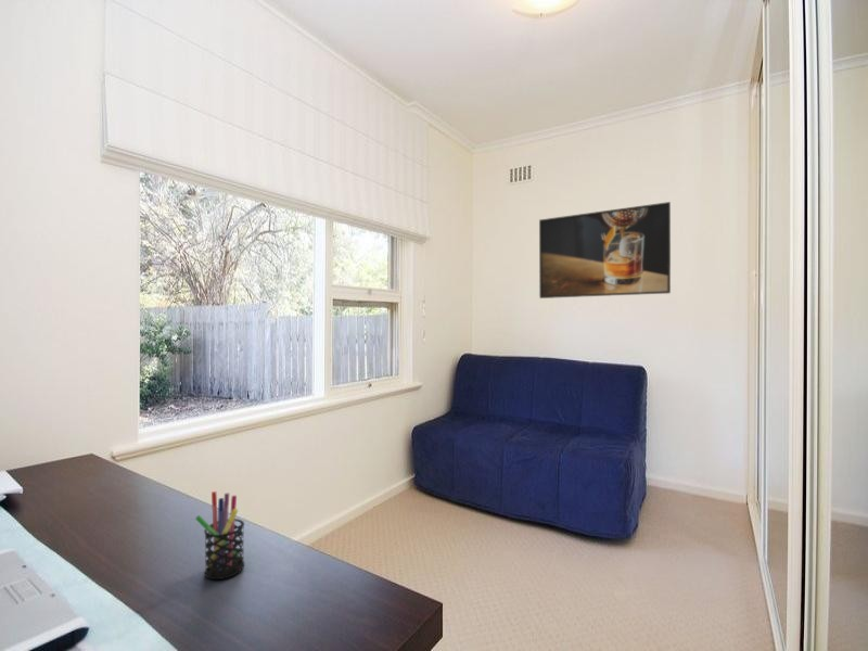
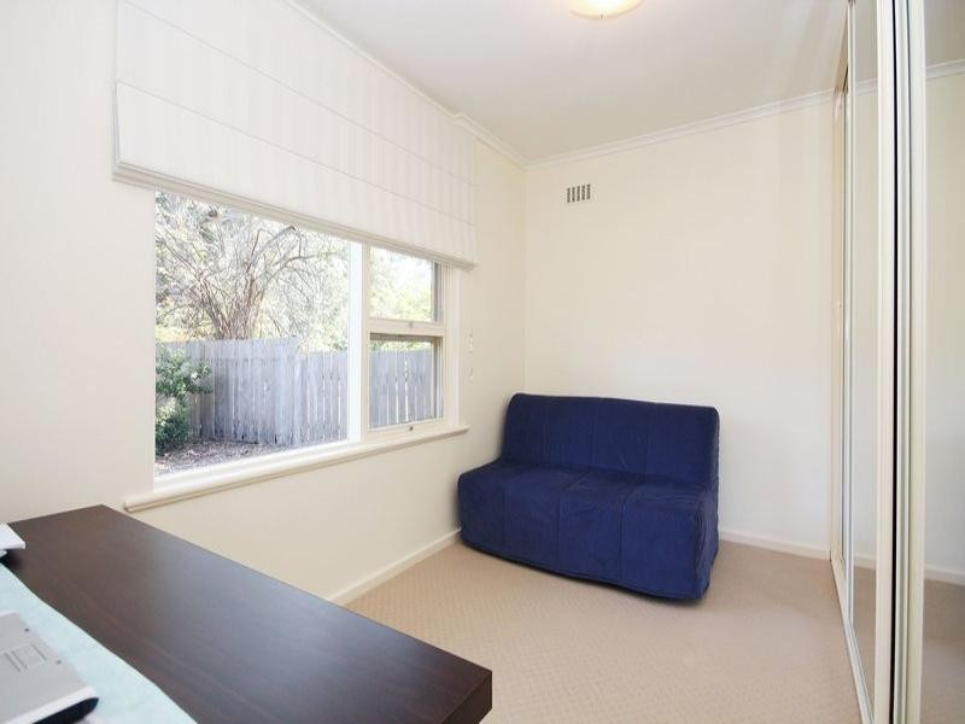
- pen holder [194,490,245,580]
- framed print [538,201,672,299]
